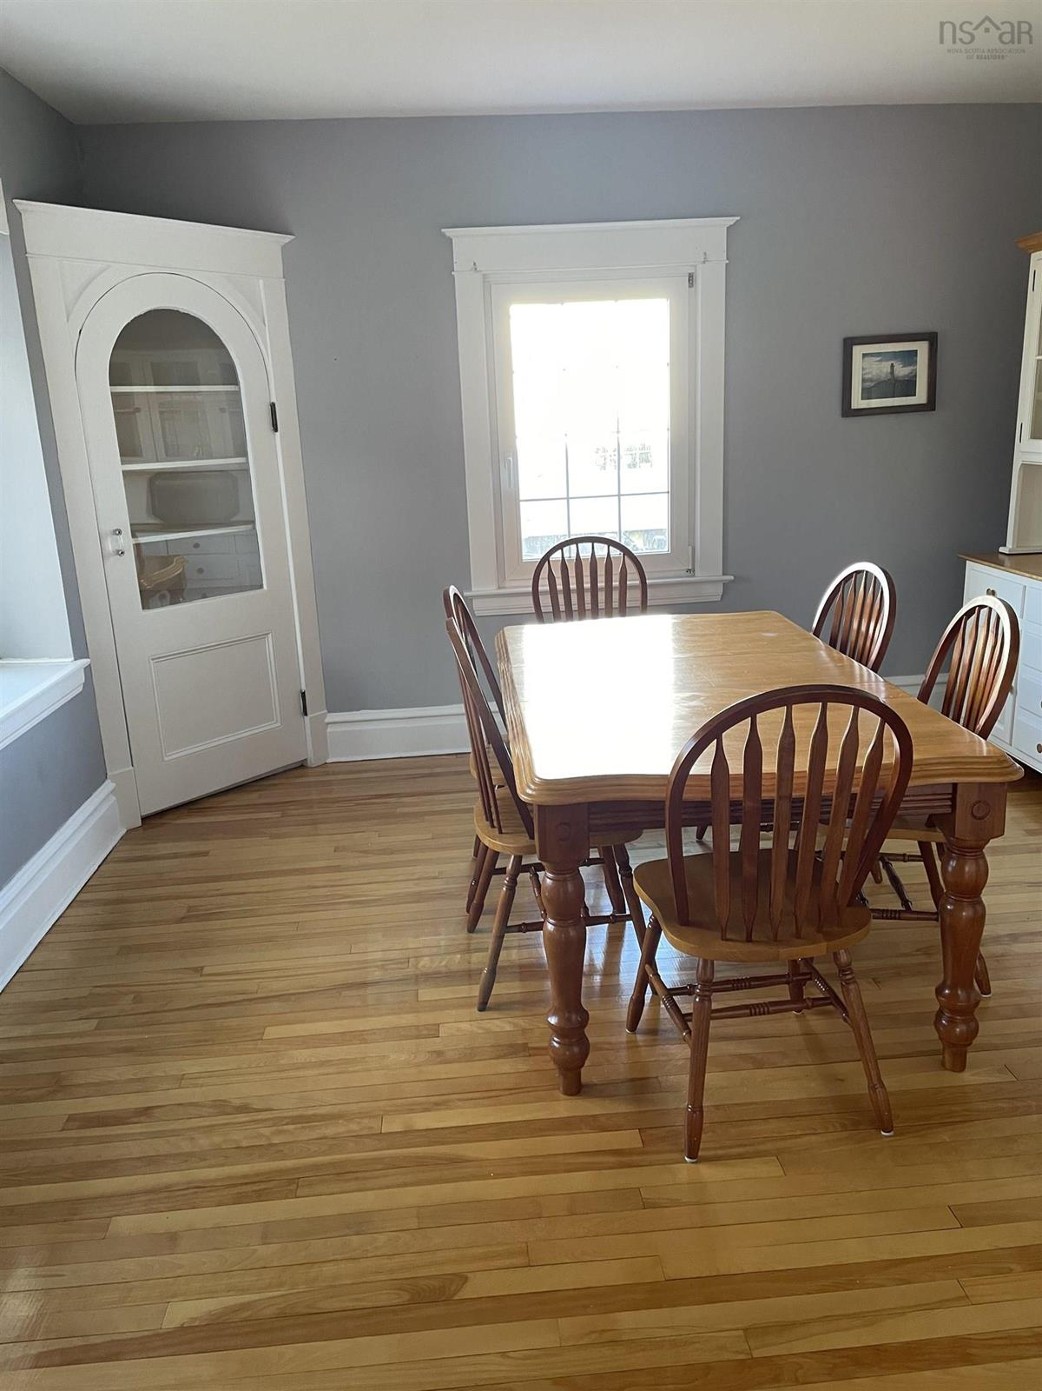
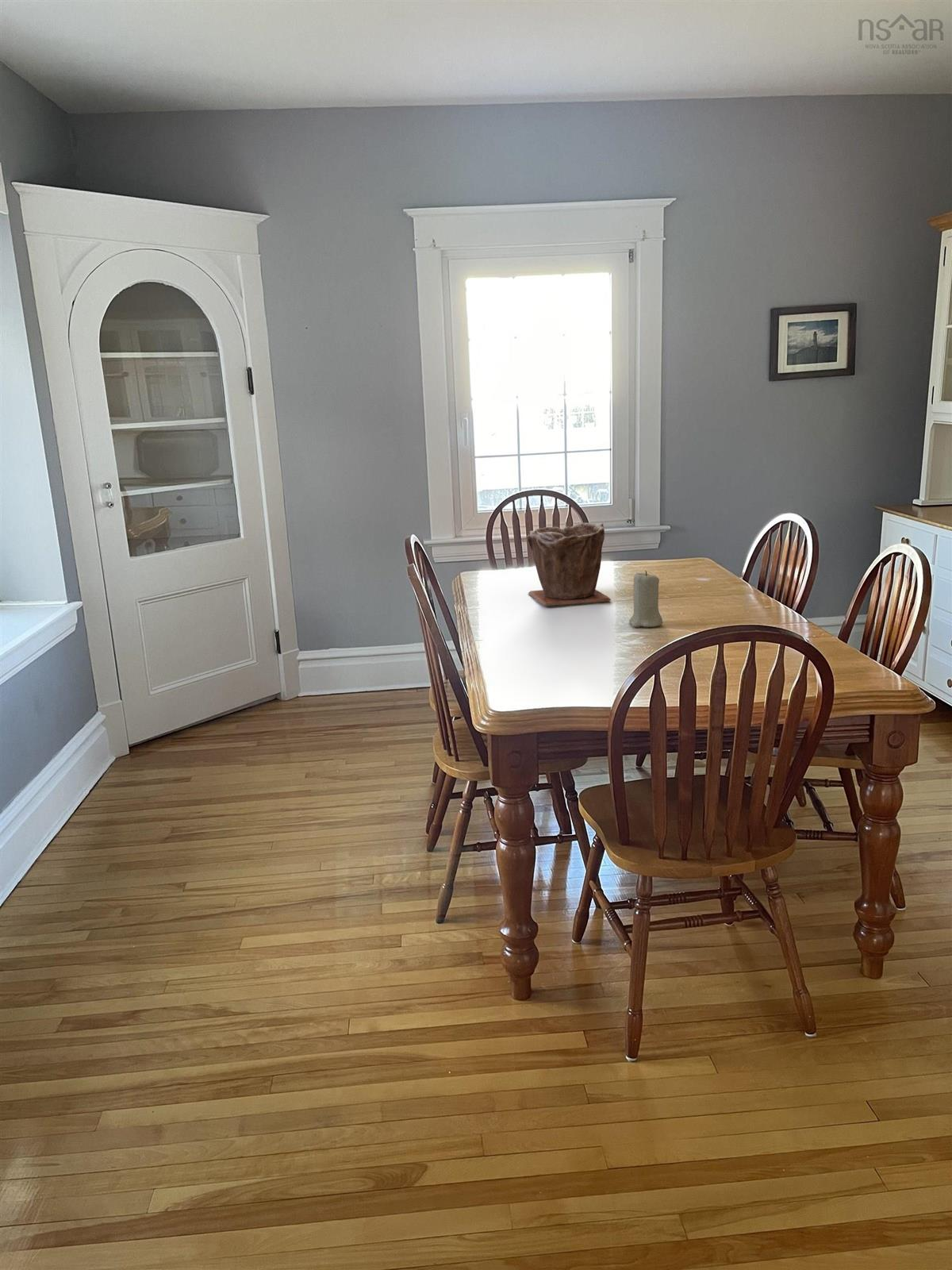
+ plant pot [525,522,612,607]
+ candle [628,570,663,628]
